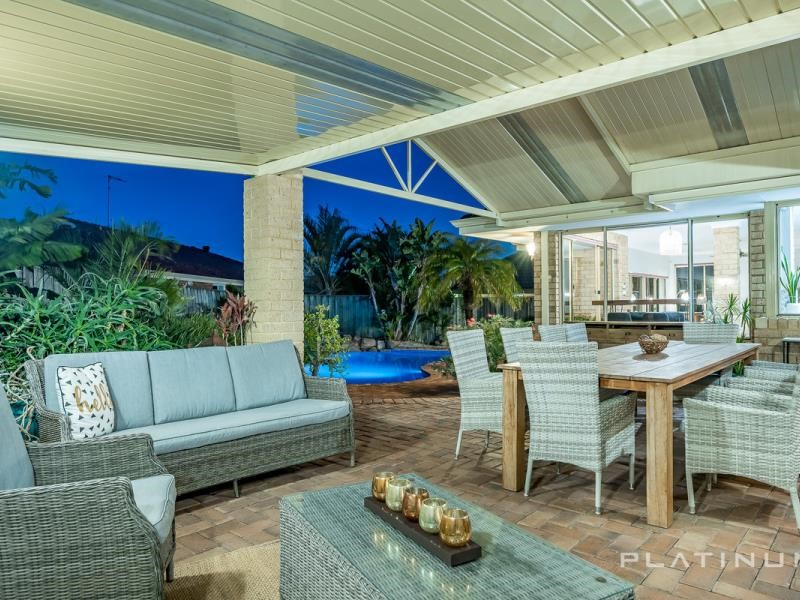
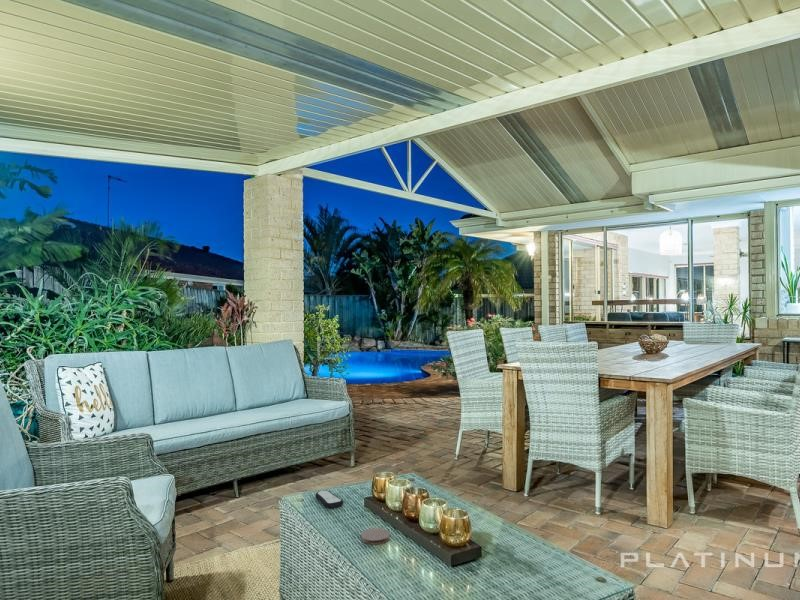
+ remote control [314,490,344,509]
+ coaster [360,527,391,546]
